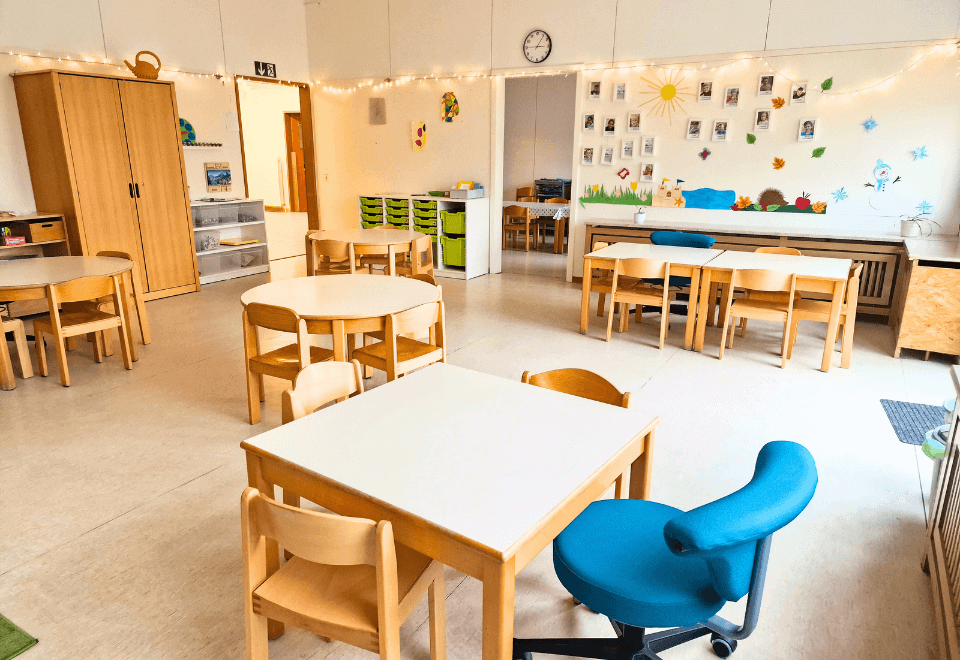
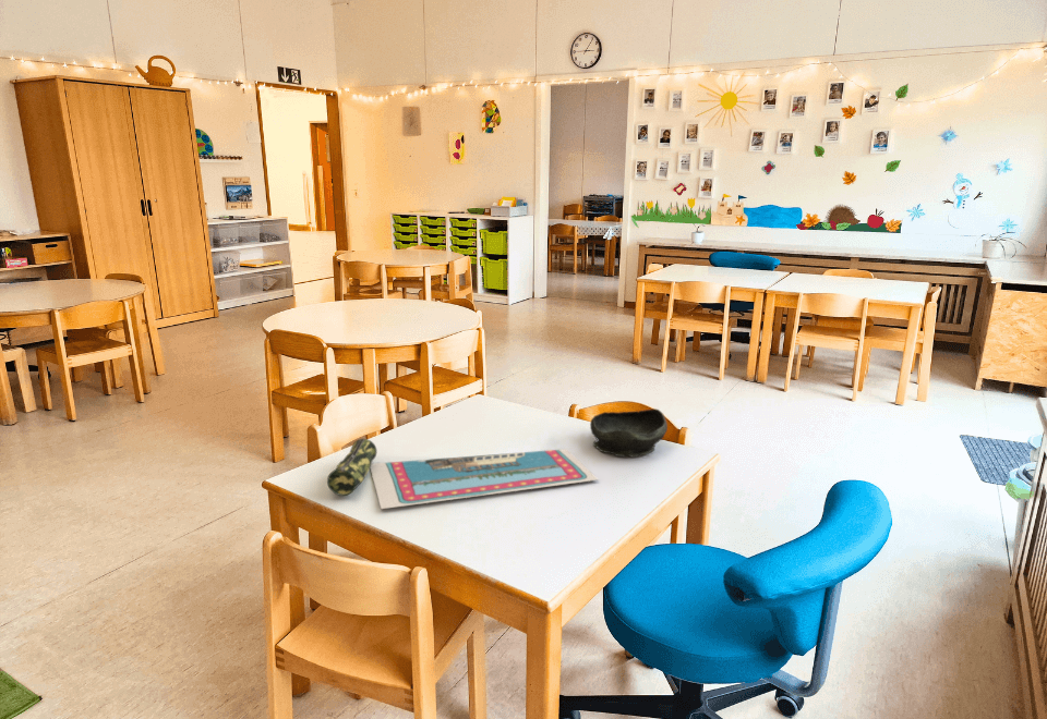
+ bowl [589,407,669,458]
+ pencil case [326,438,378,497]
+ postcard [370,448,599,510]
